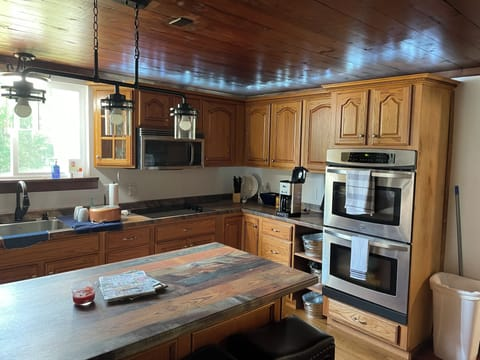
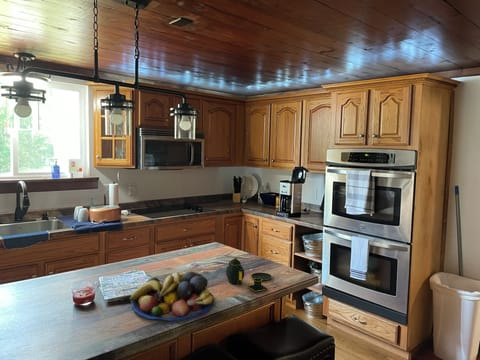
+ teapot [225,256,273,293]
+ fruit bowl [129,271,216,322]
